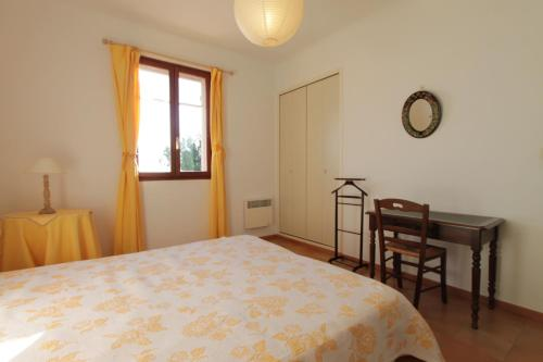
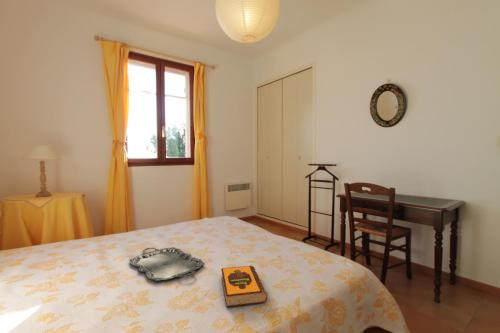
+ hardback book [220,265,269,308]
+ serving tray [128,246,206,282]
